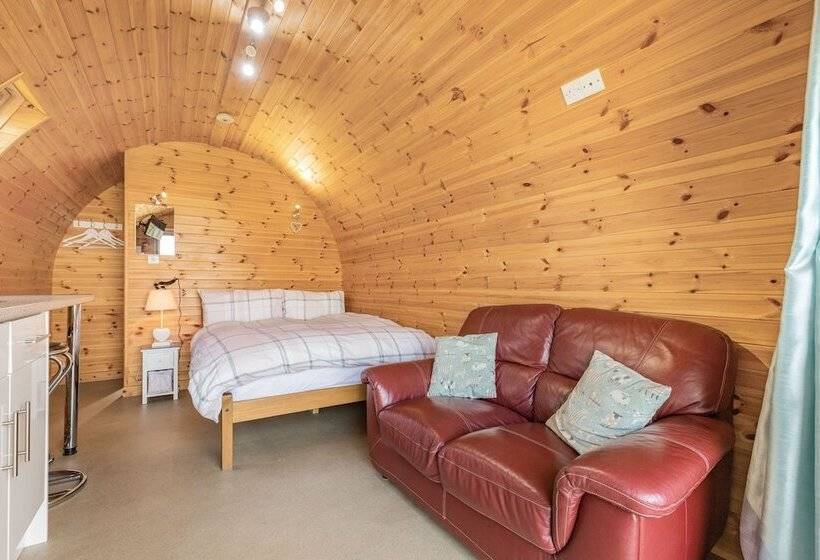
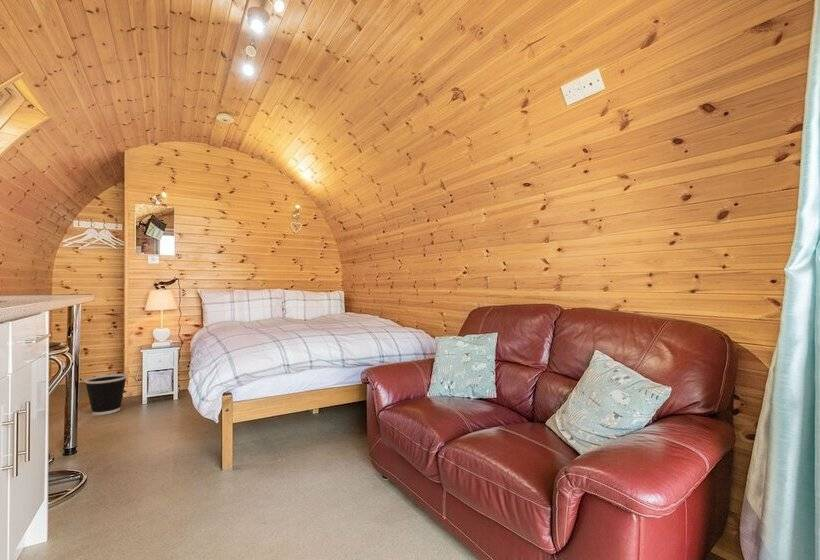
+ wastebasket [83,373,128,416]
